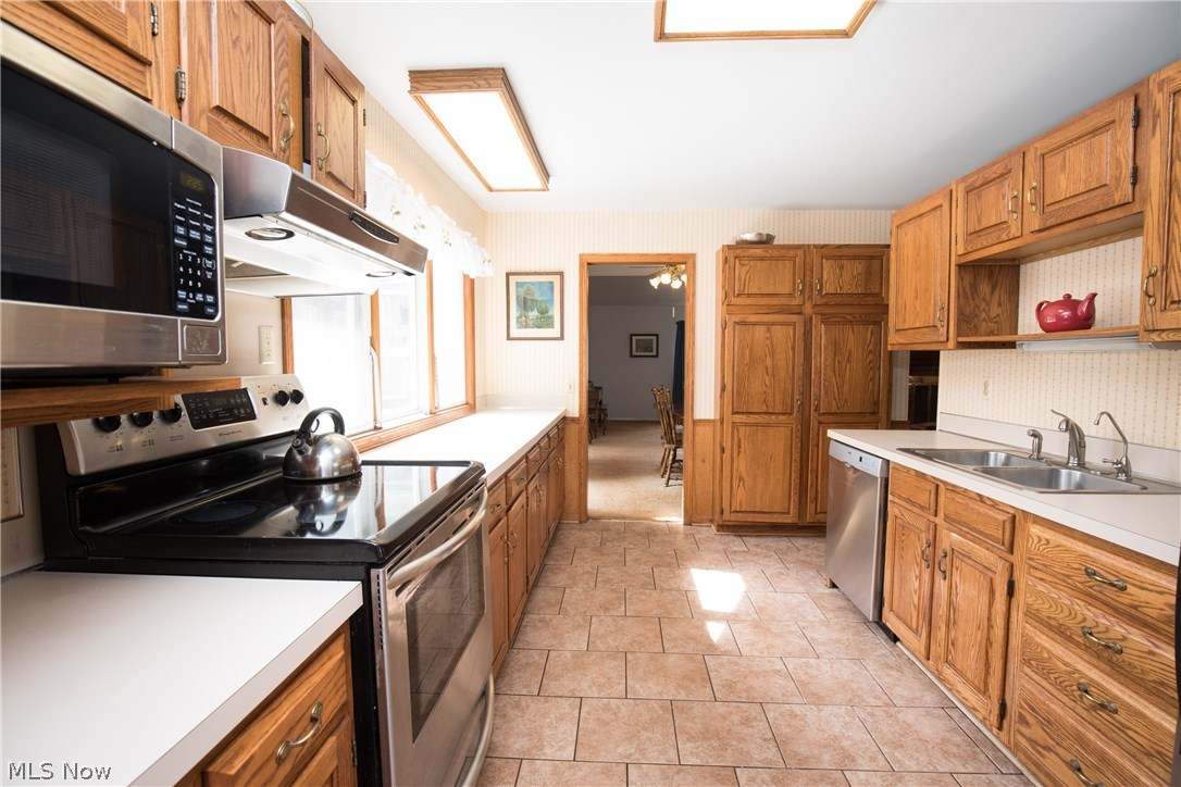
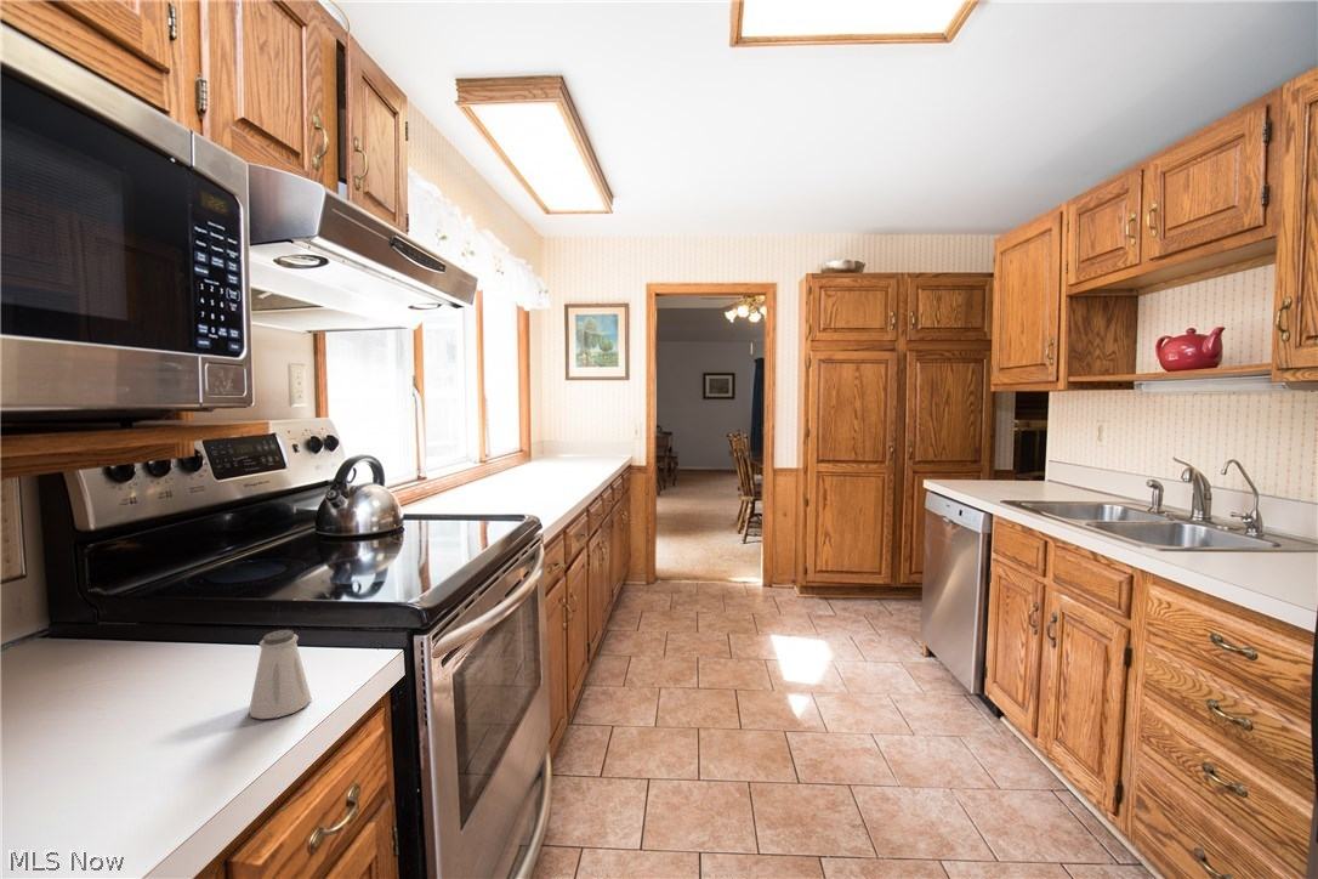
+ saltshaker [248,629,313,720]
